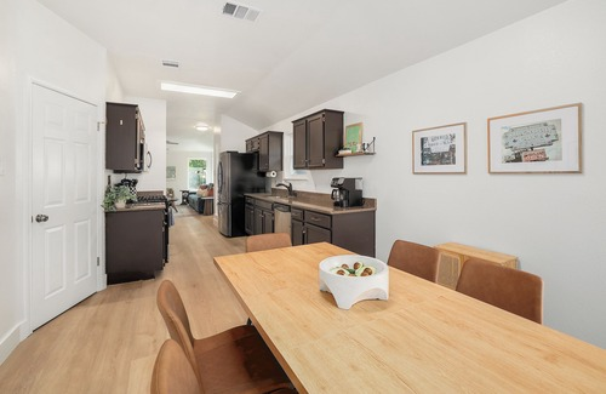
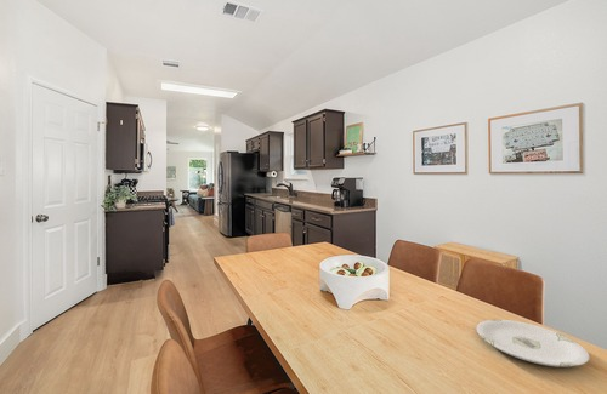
+ plate [476,319,590,369]
